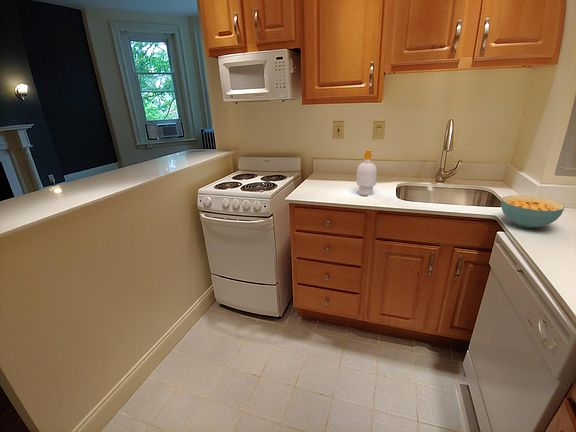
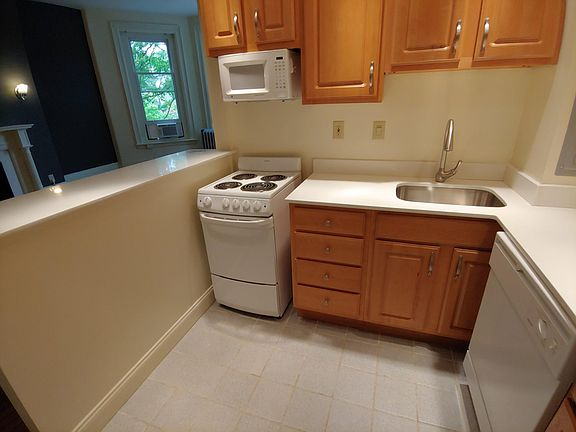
- cereal bowl [500,194,565,229]
- soap bottle [356,149,378,197]
